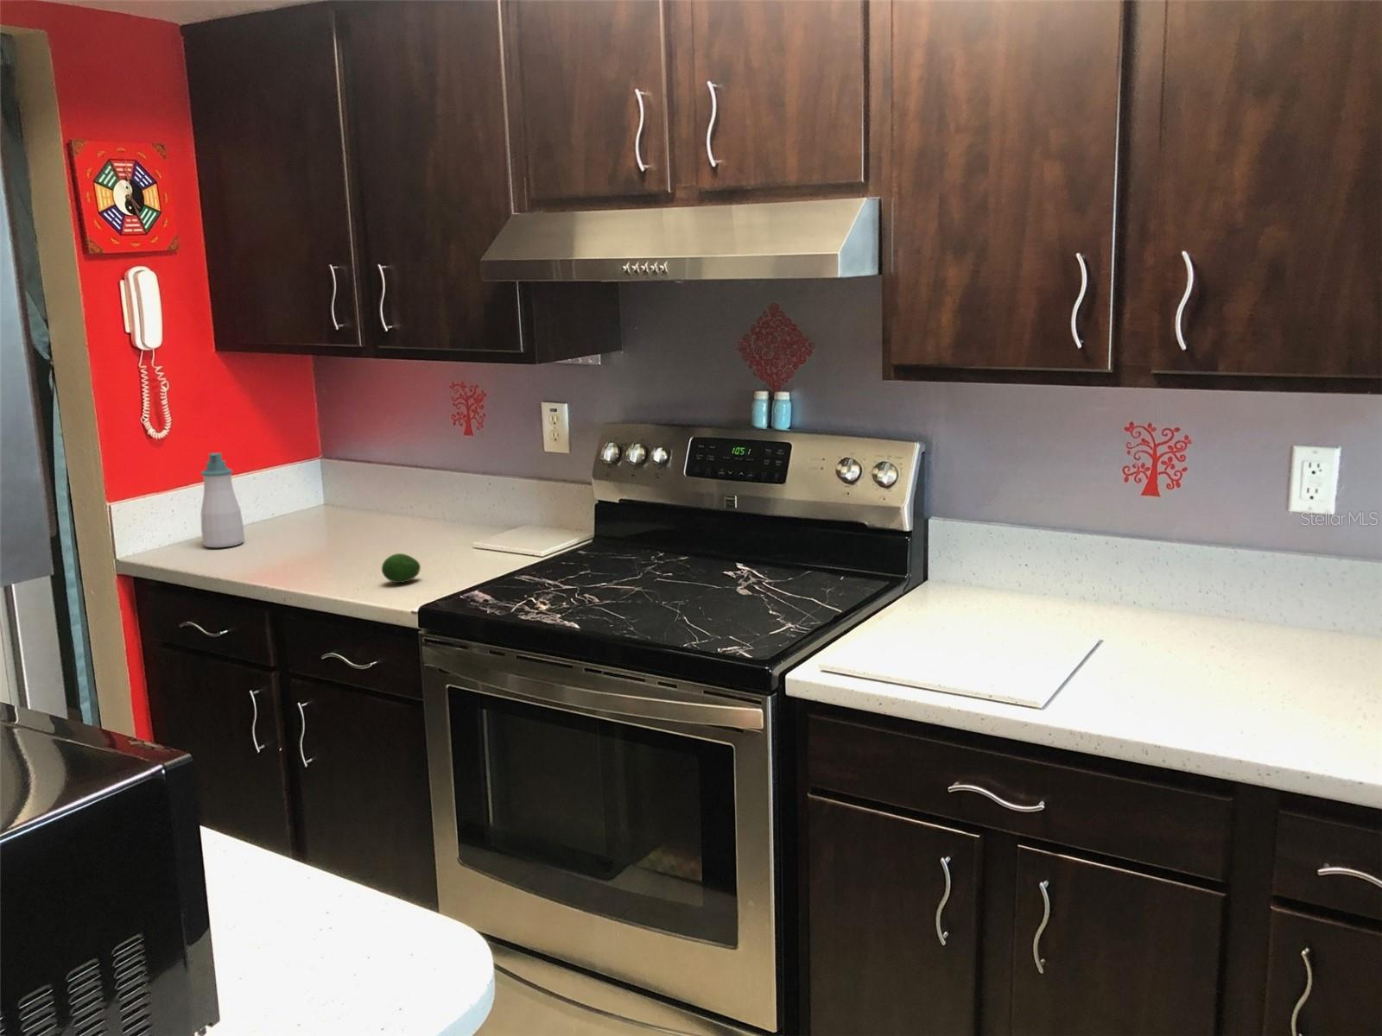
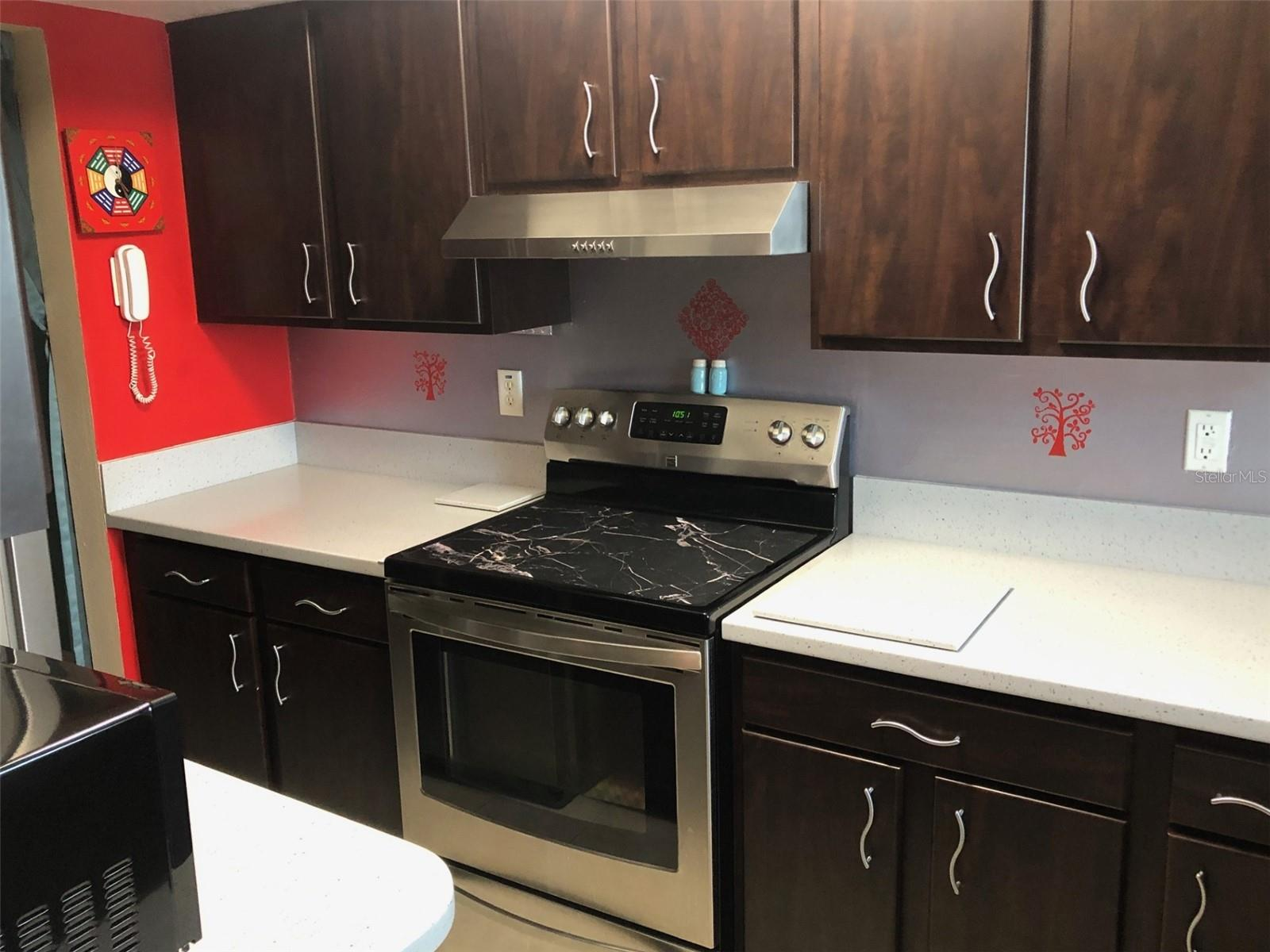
- fruit [381,553,421,583]
- soap bottle [199,453,245,548]
